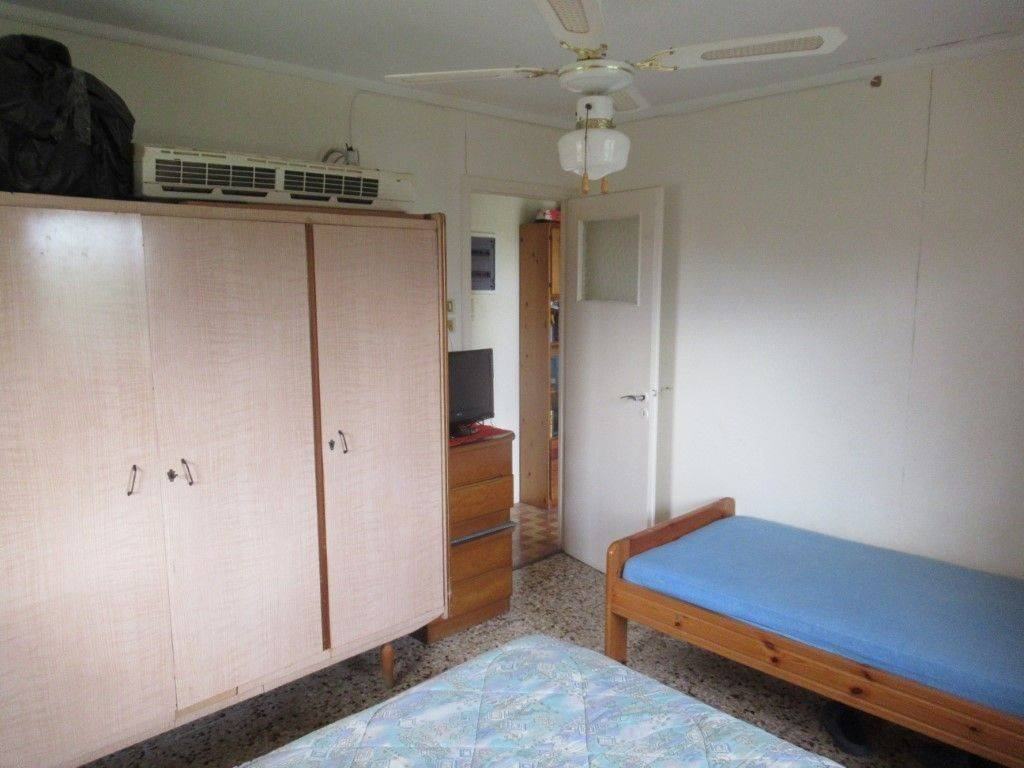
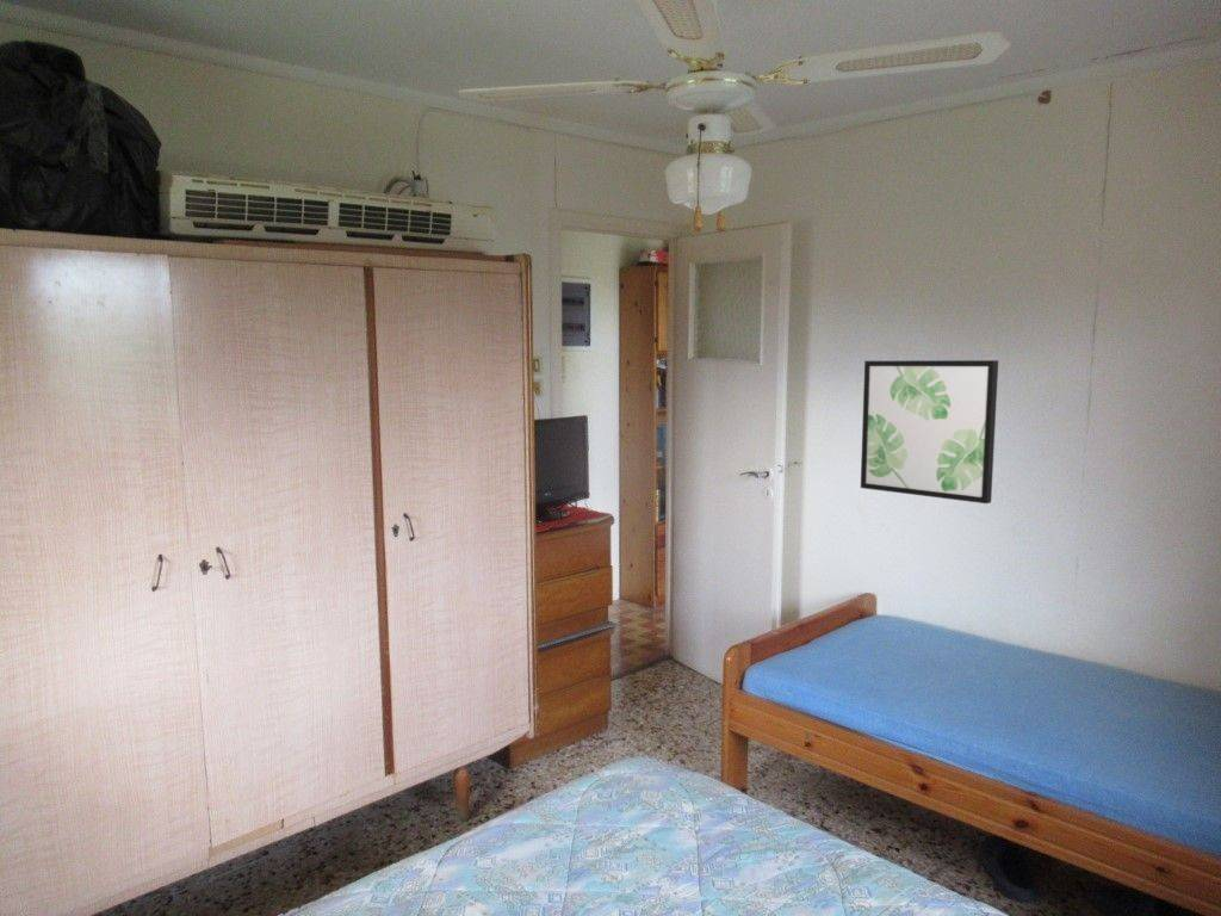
+ wall art [860,359,999,505]
